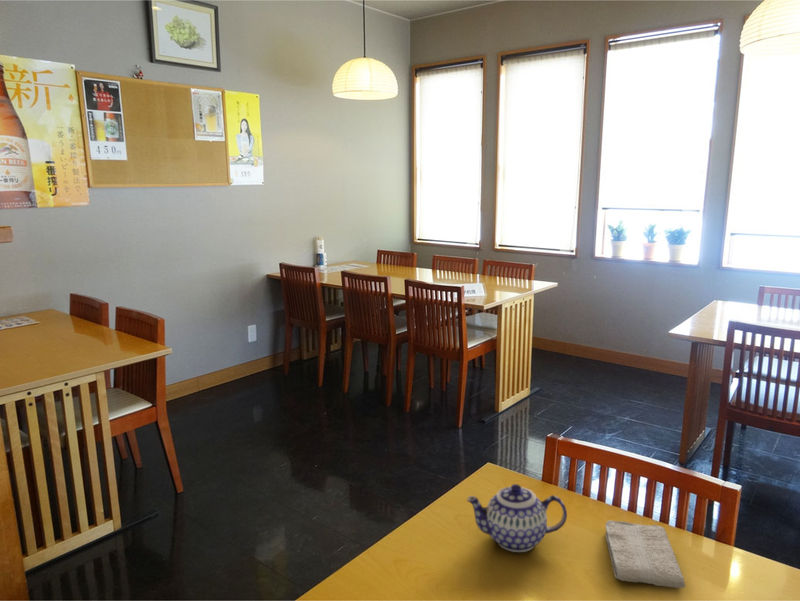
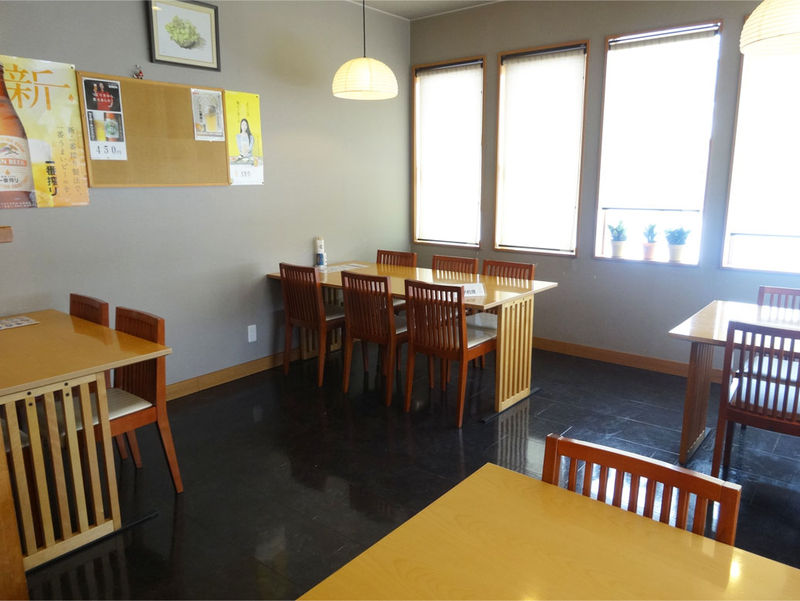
- teapot [466,483,568,553]
- washcloth [604,519,686,589]
